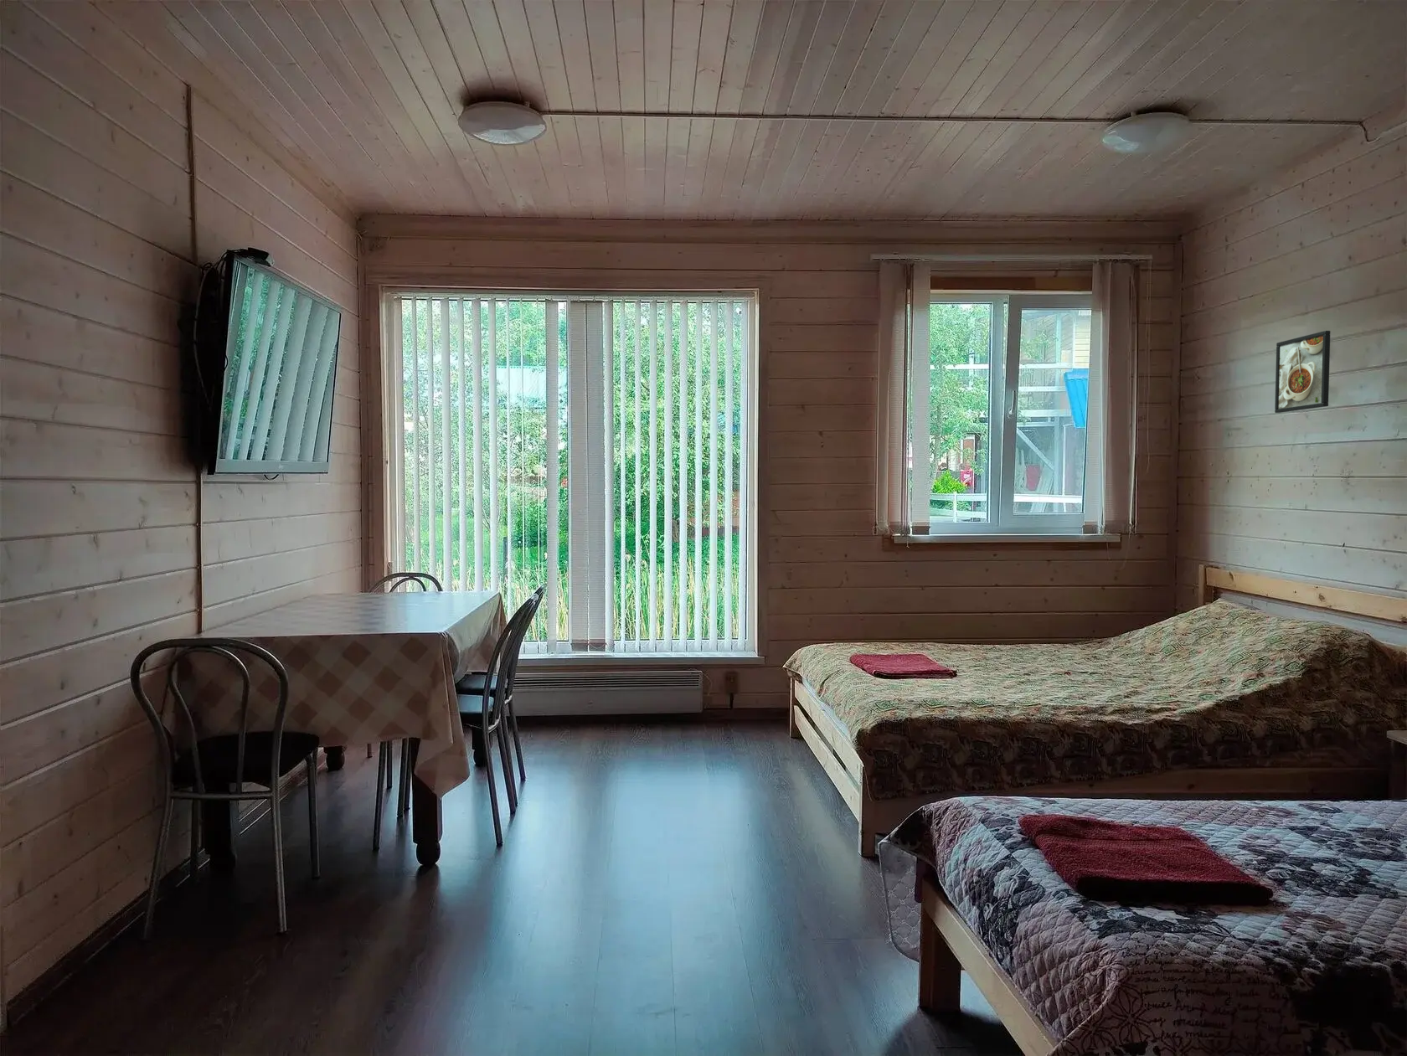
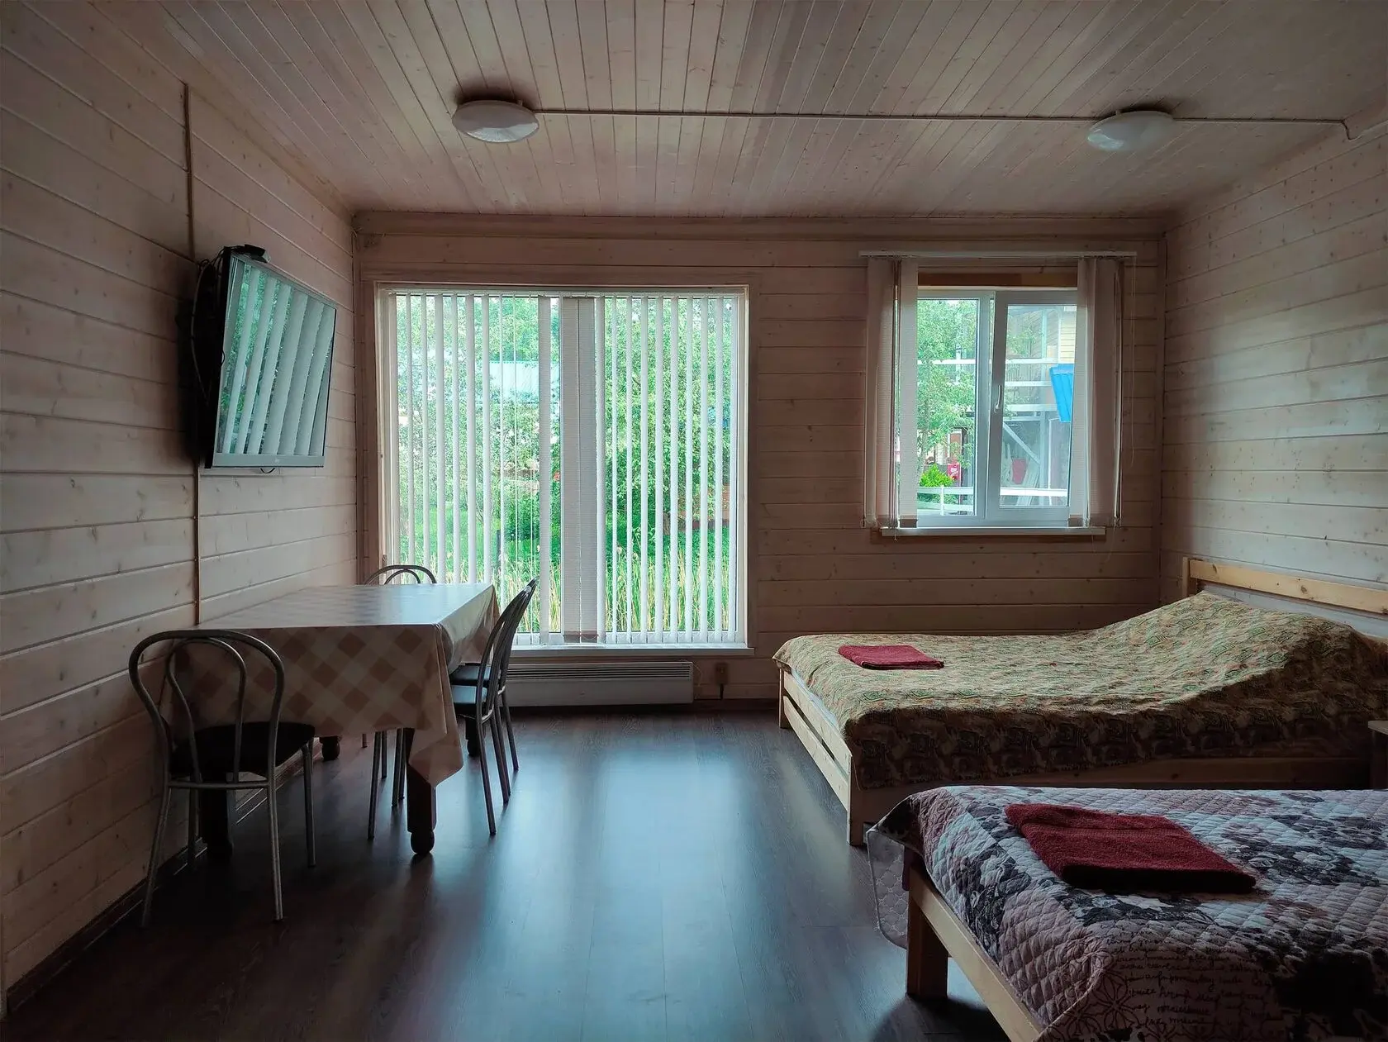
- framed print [1274,329,1332,414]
